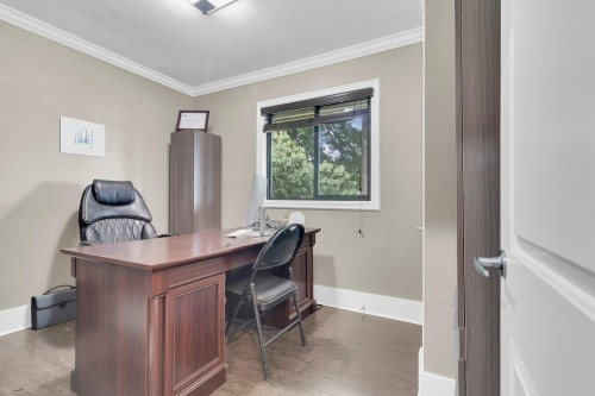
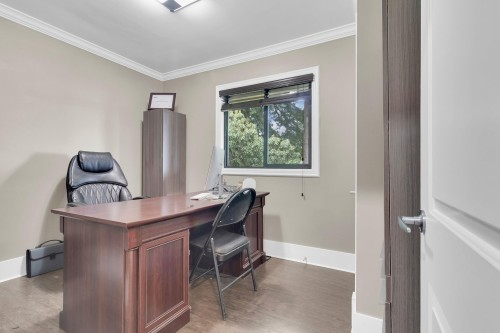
- wall art [58,115,106,158]
